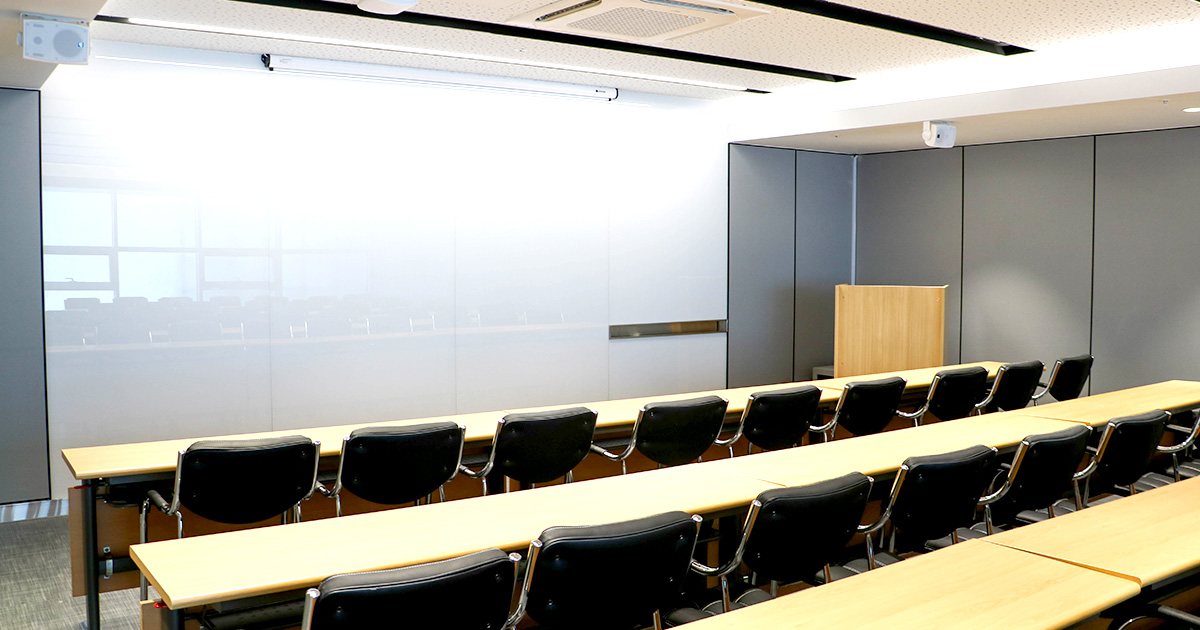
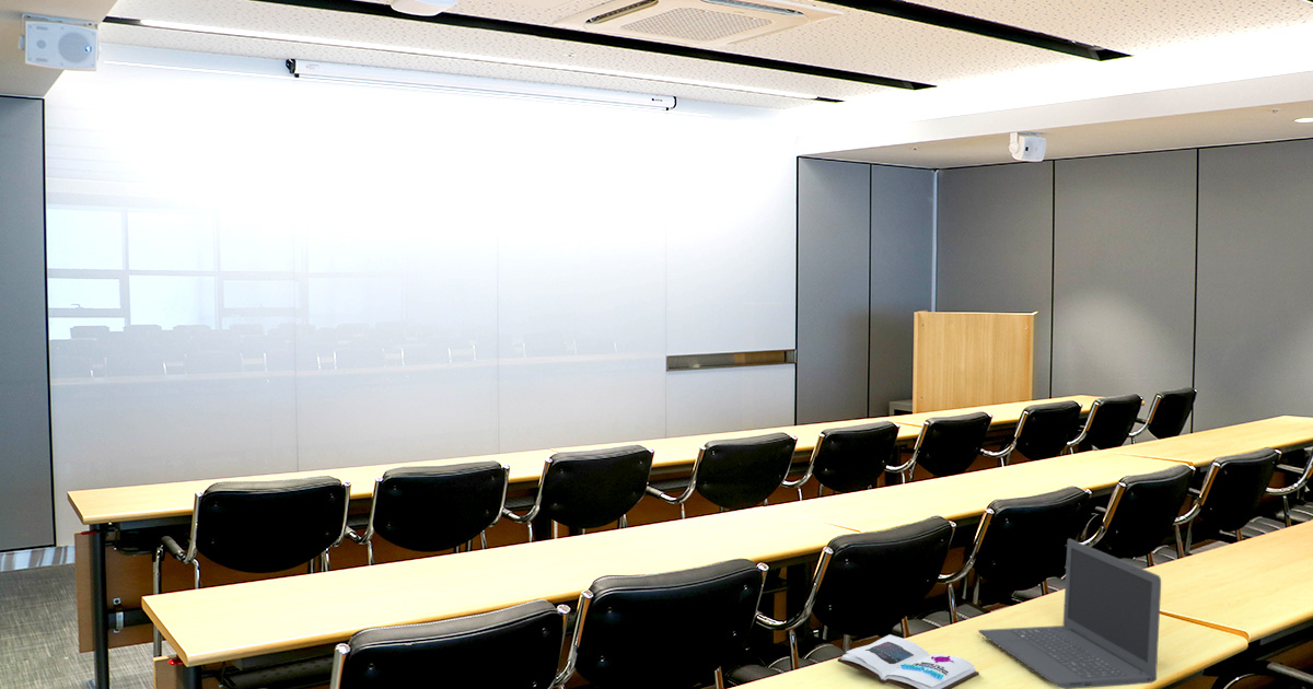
+ laptop computer [977,537,1162,689]
+ book [837,633,980,689]
